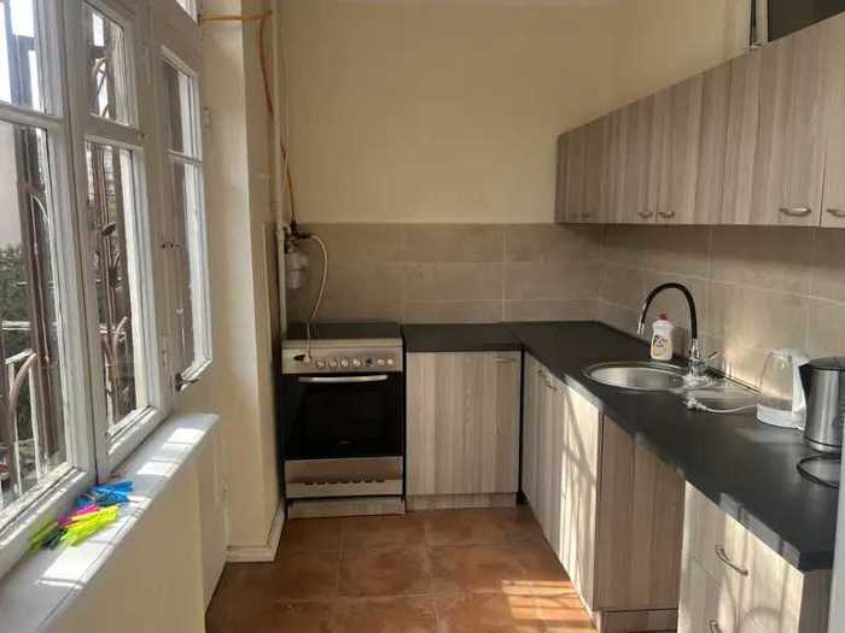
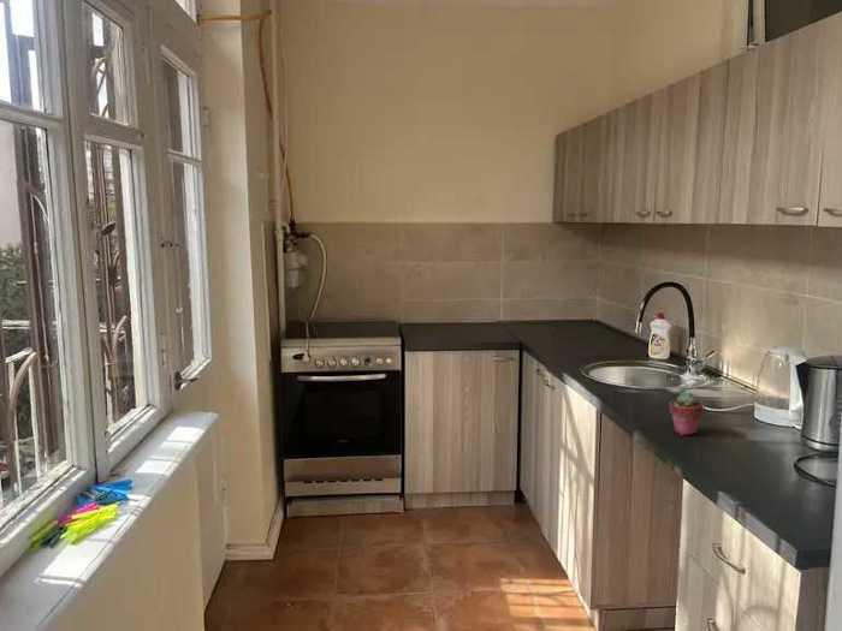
+ potted succulent [668,391,705,436]
